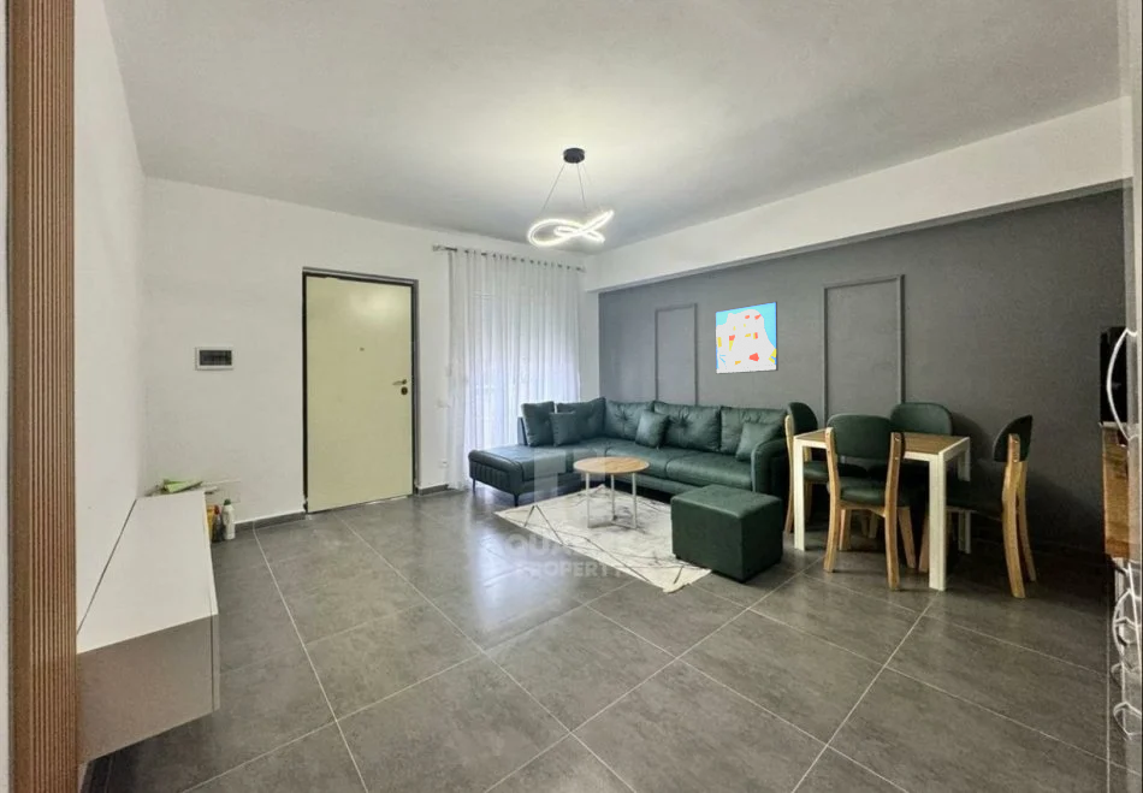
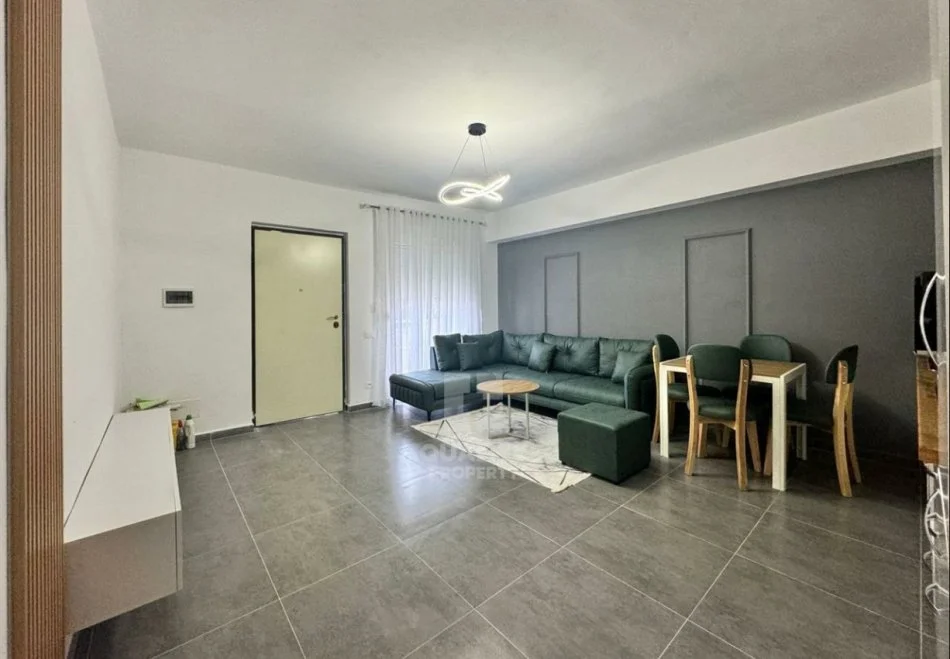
- wall art [713,300,780,375]
